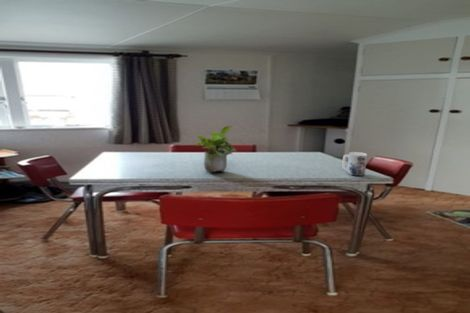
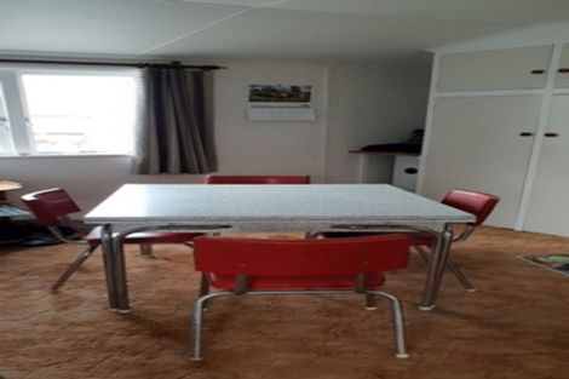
- mug [341,151,368,177]
- potted plant [195,125,238,173]
